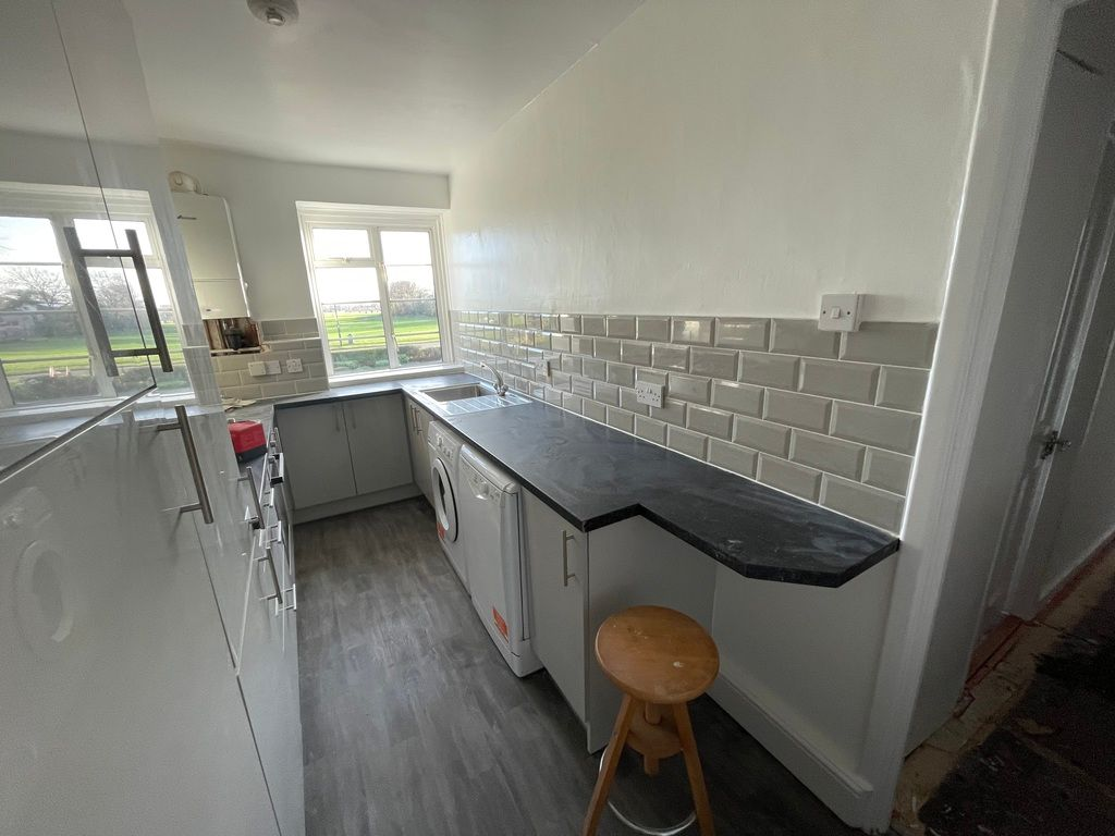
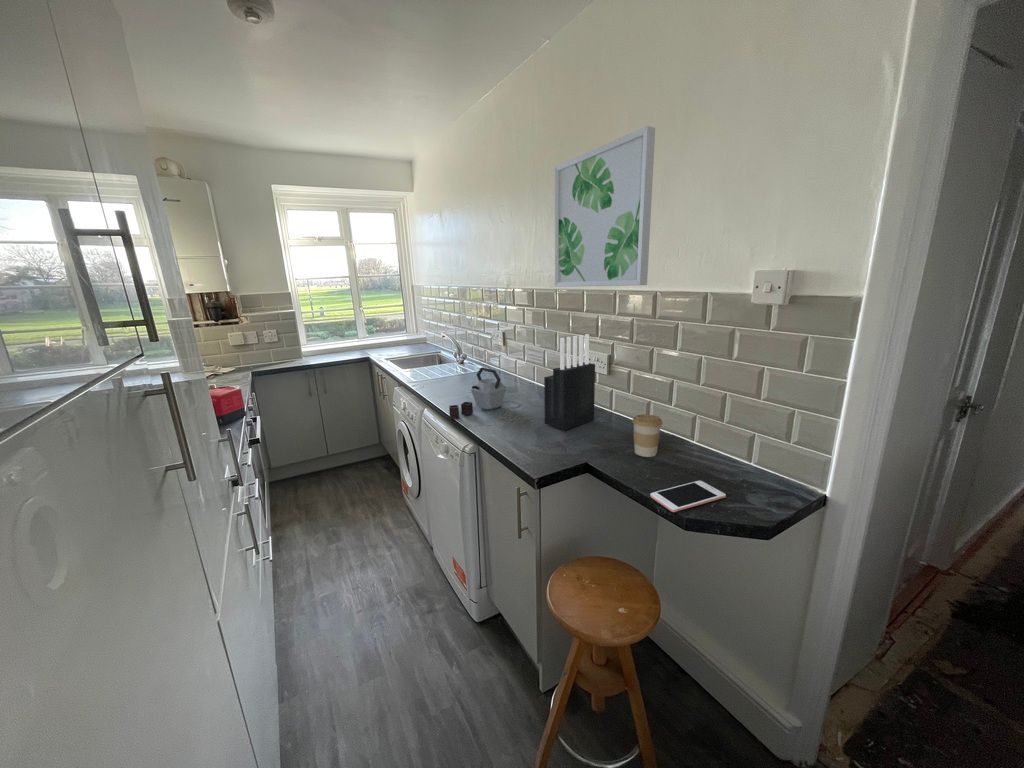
+ kettle [448,366,508,420]
+ knife block [543,333,596,432]
+ coffee cup [631,414,663,458]
+ cell phone [649,480,727,513]
+ wall art [554,125,656,288]
